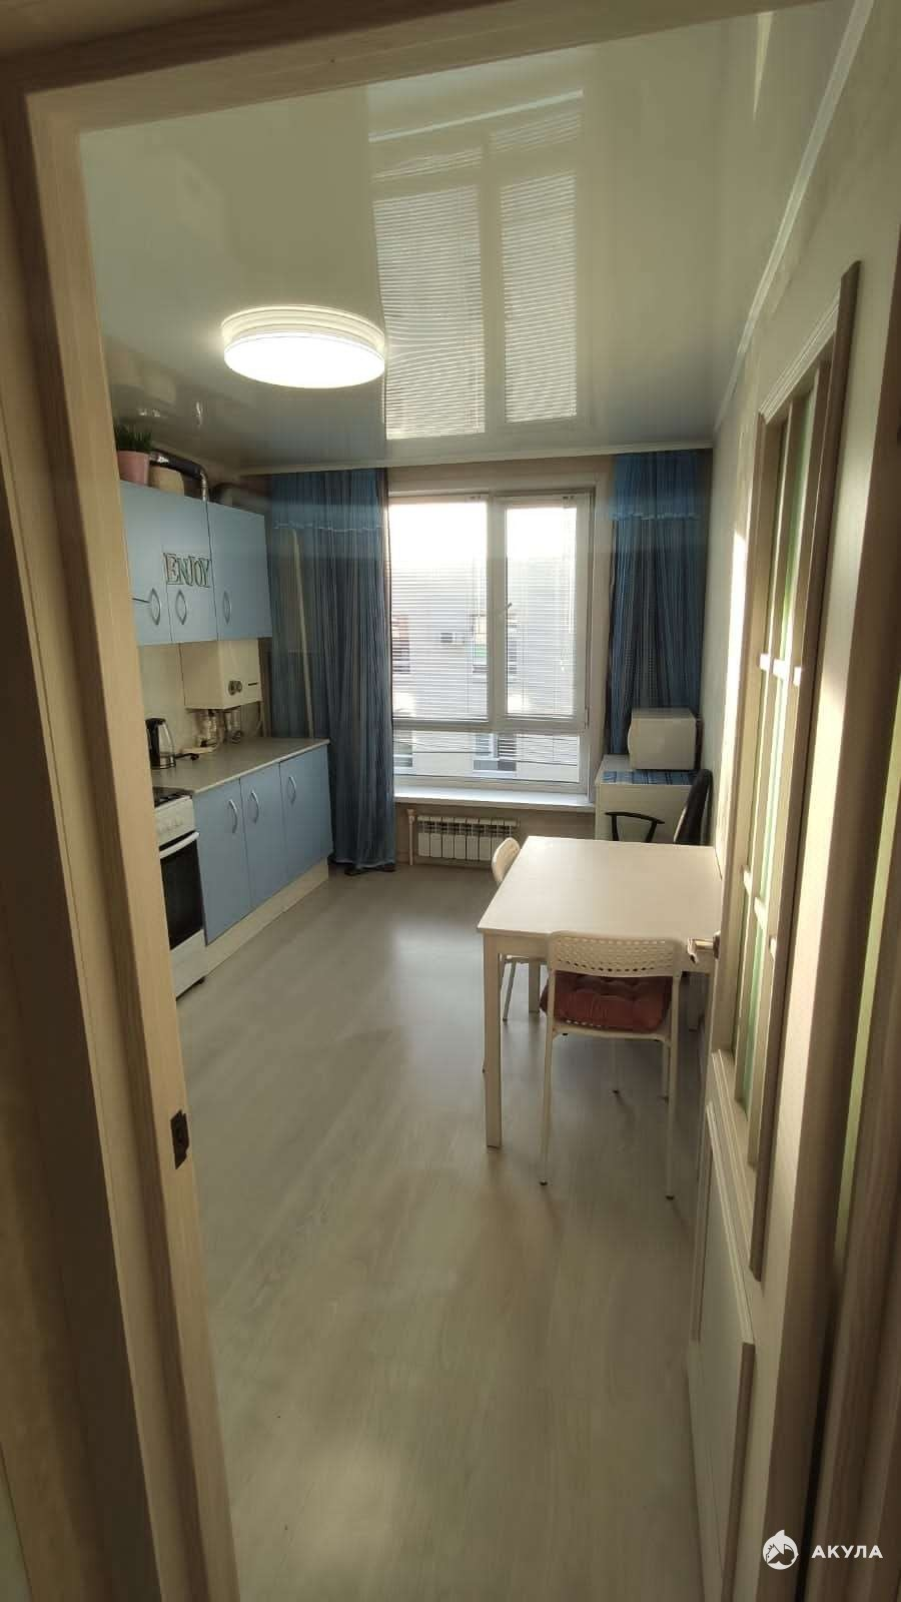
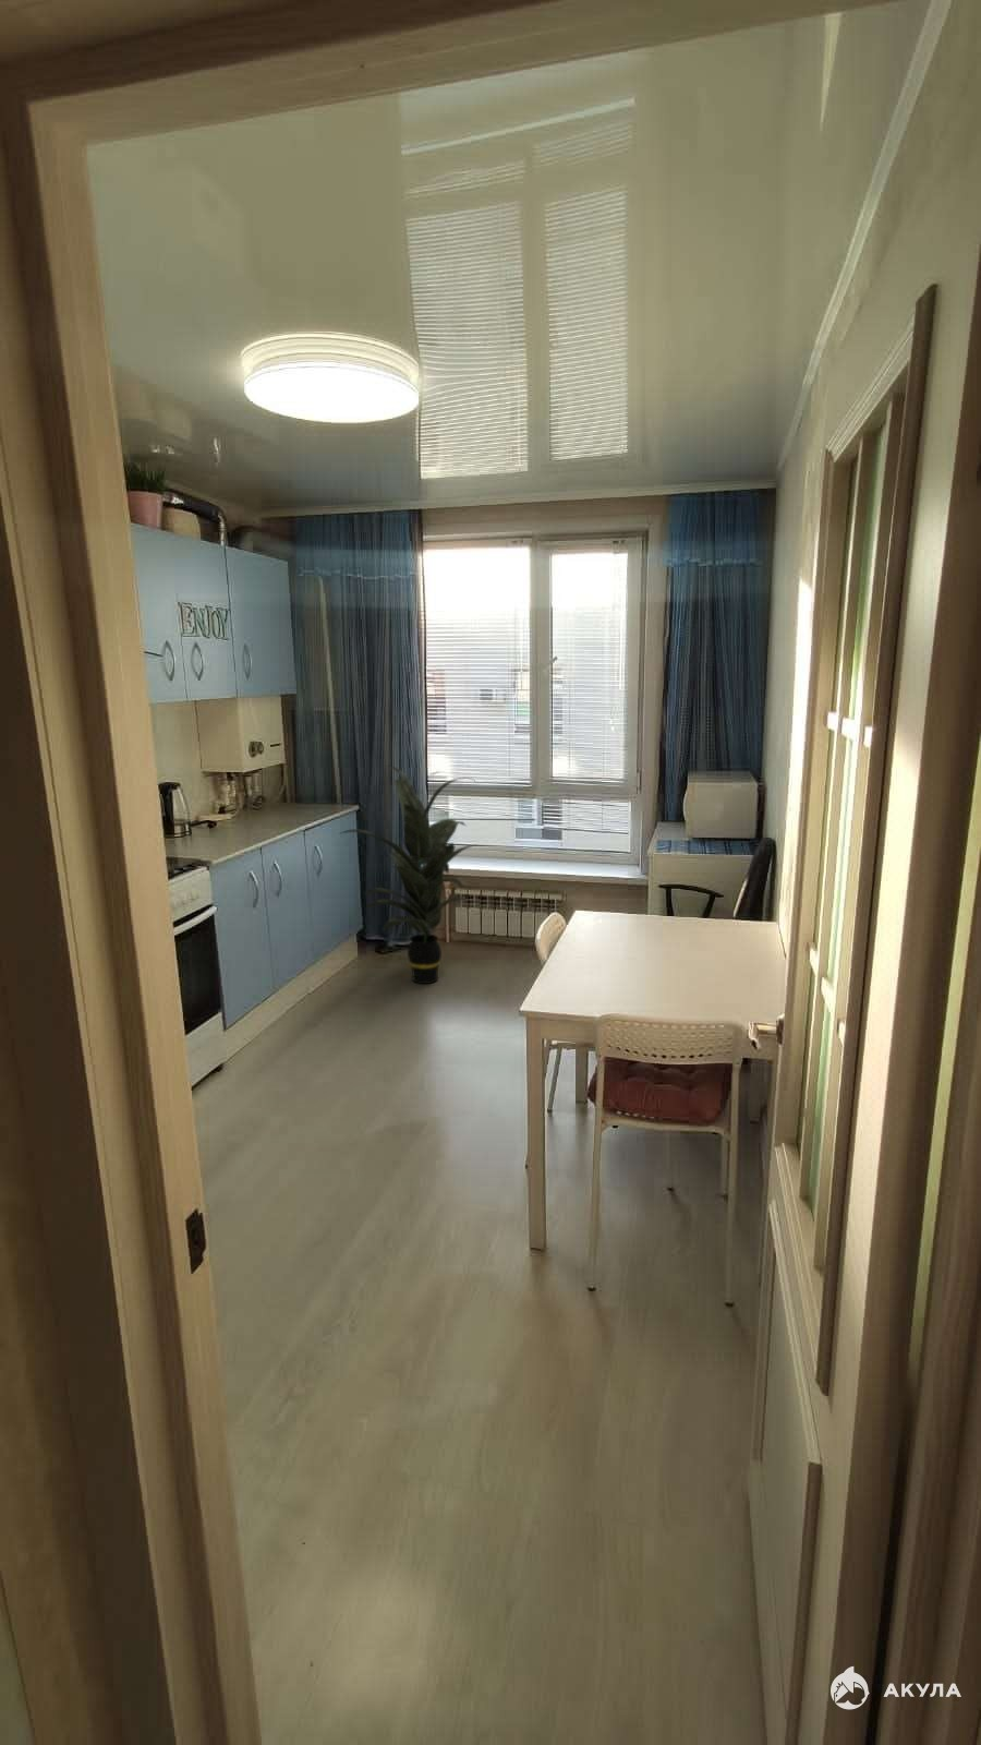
+ indoor plant [337,766,478,985]
